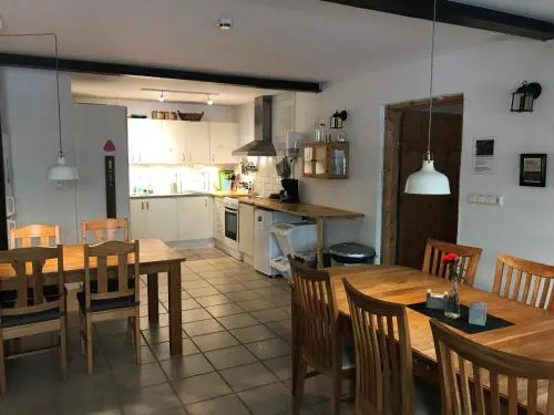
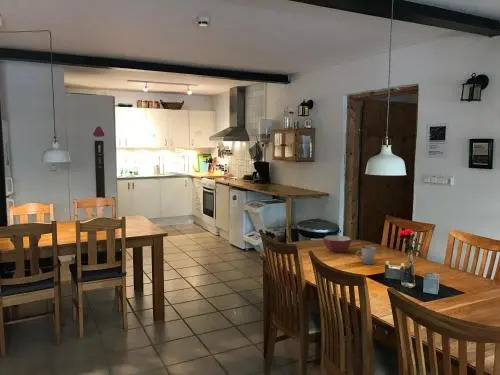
+ bowl [322,234,352,253]
+ cup [355,245,377,266]
